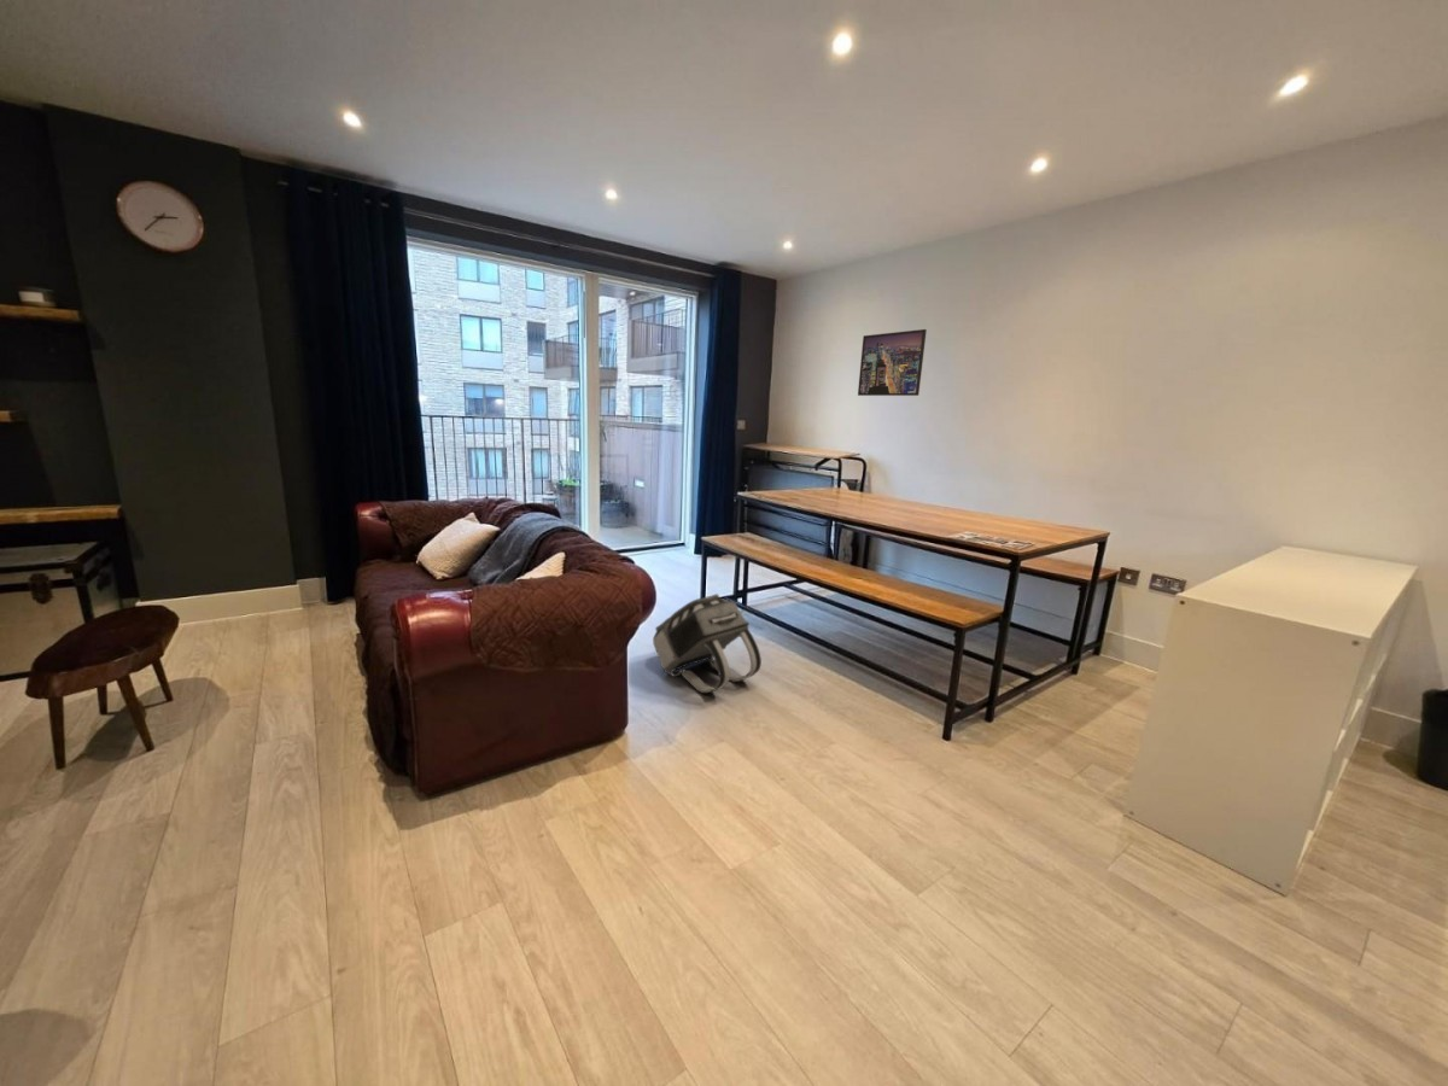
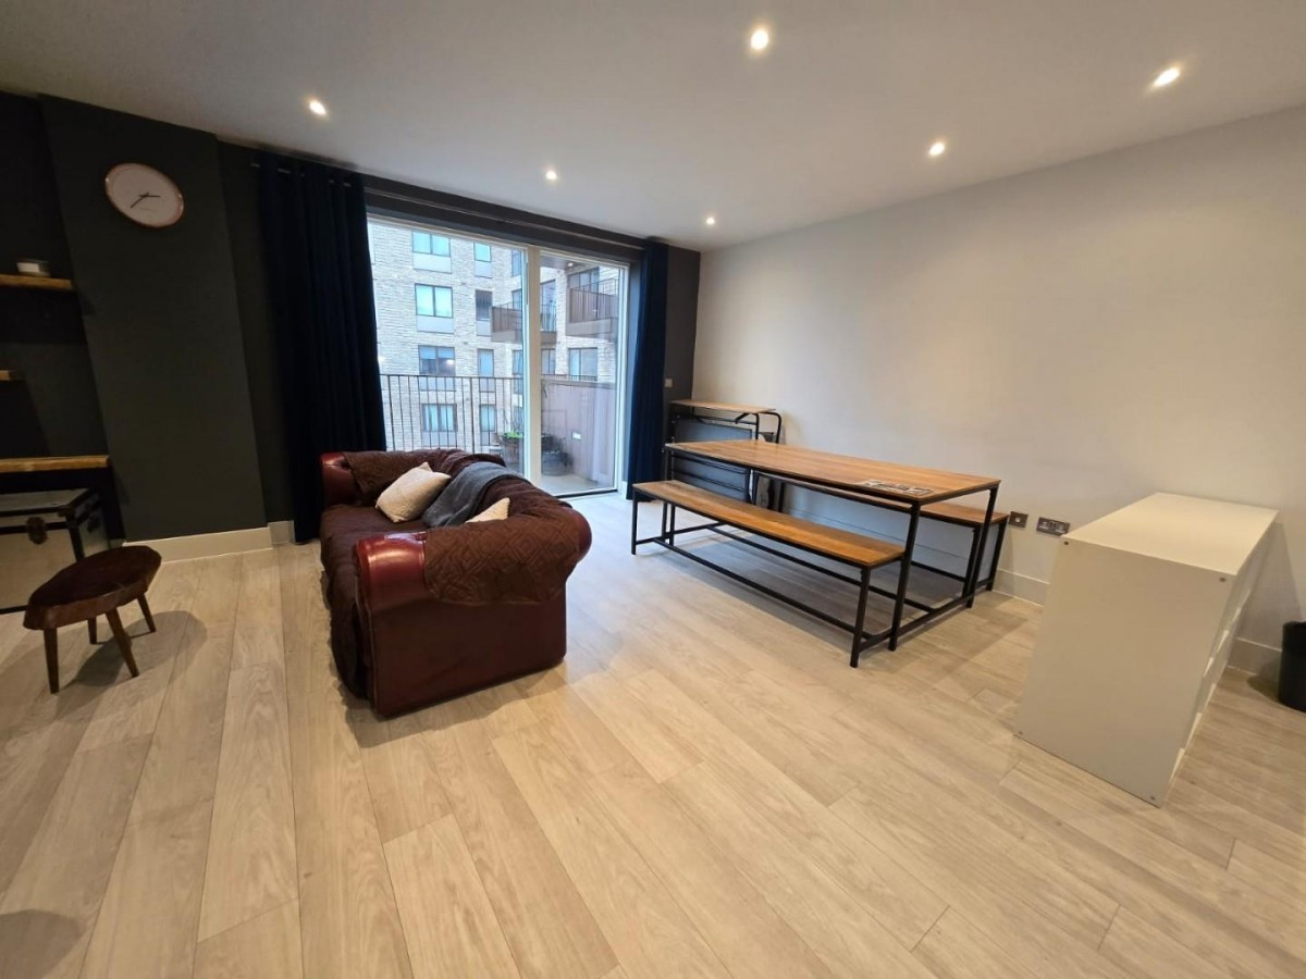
- backpack [652,592,763,694]
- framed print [857,328,928,397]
